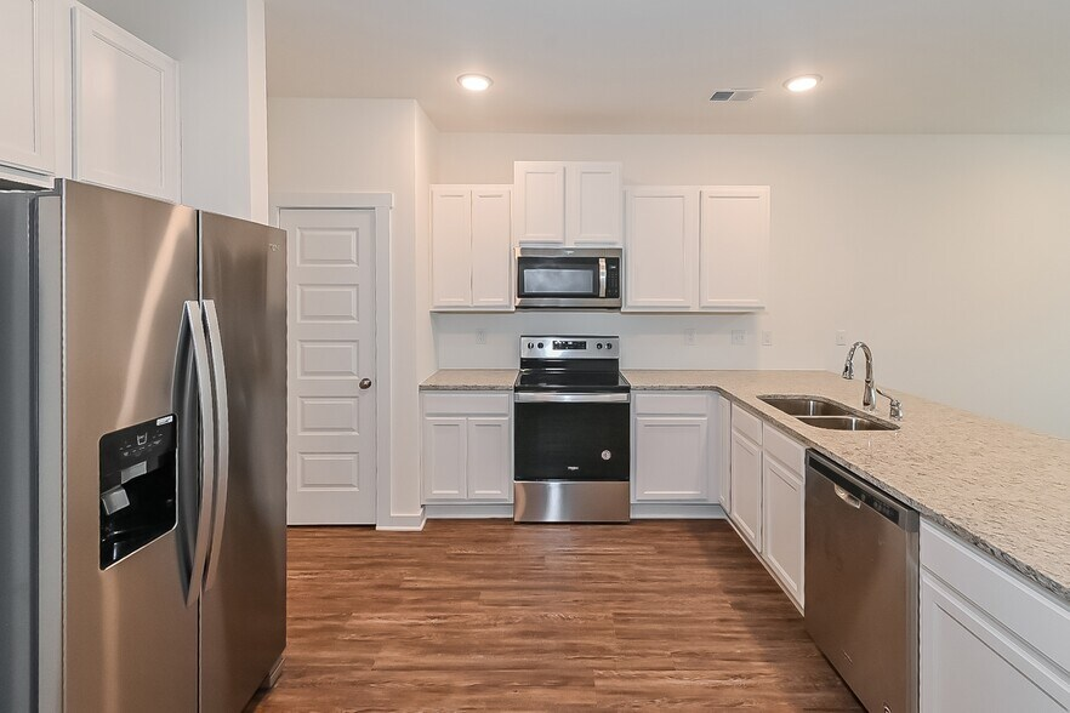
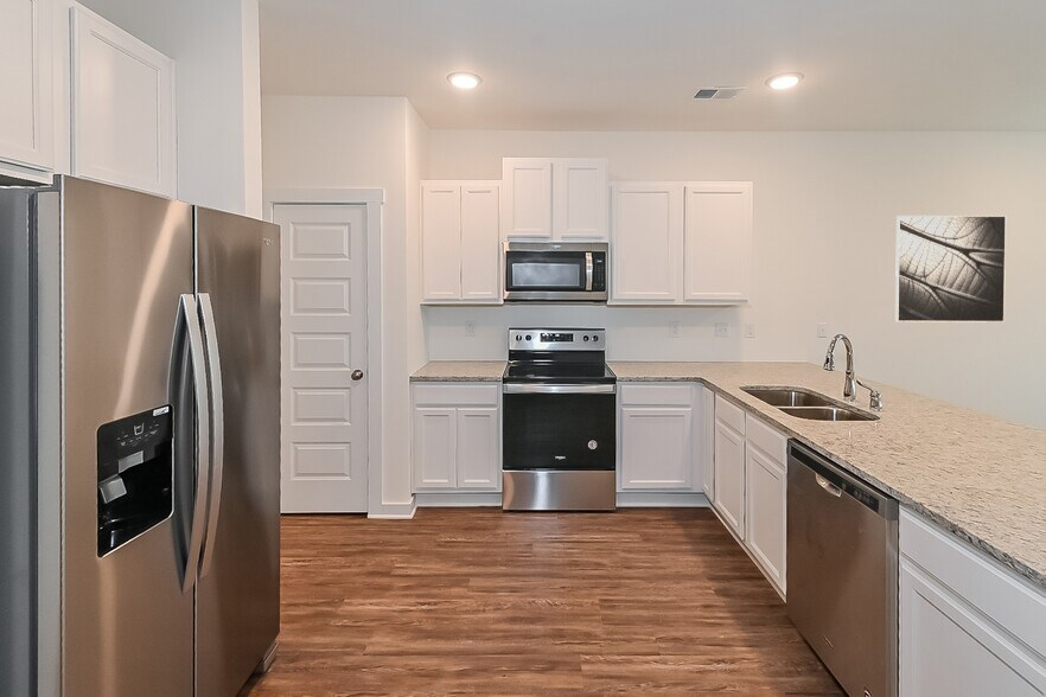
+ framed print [894,215,1007,324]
